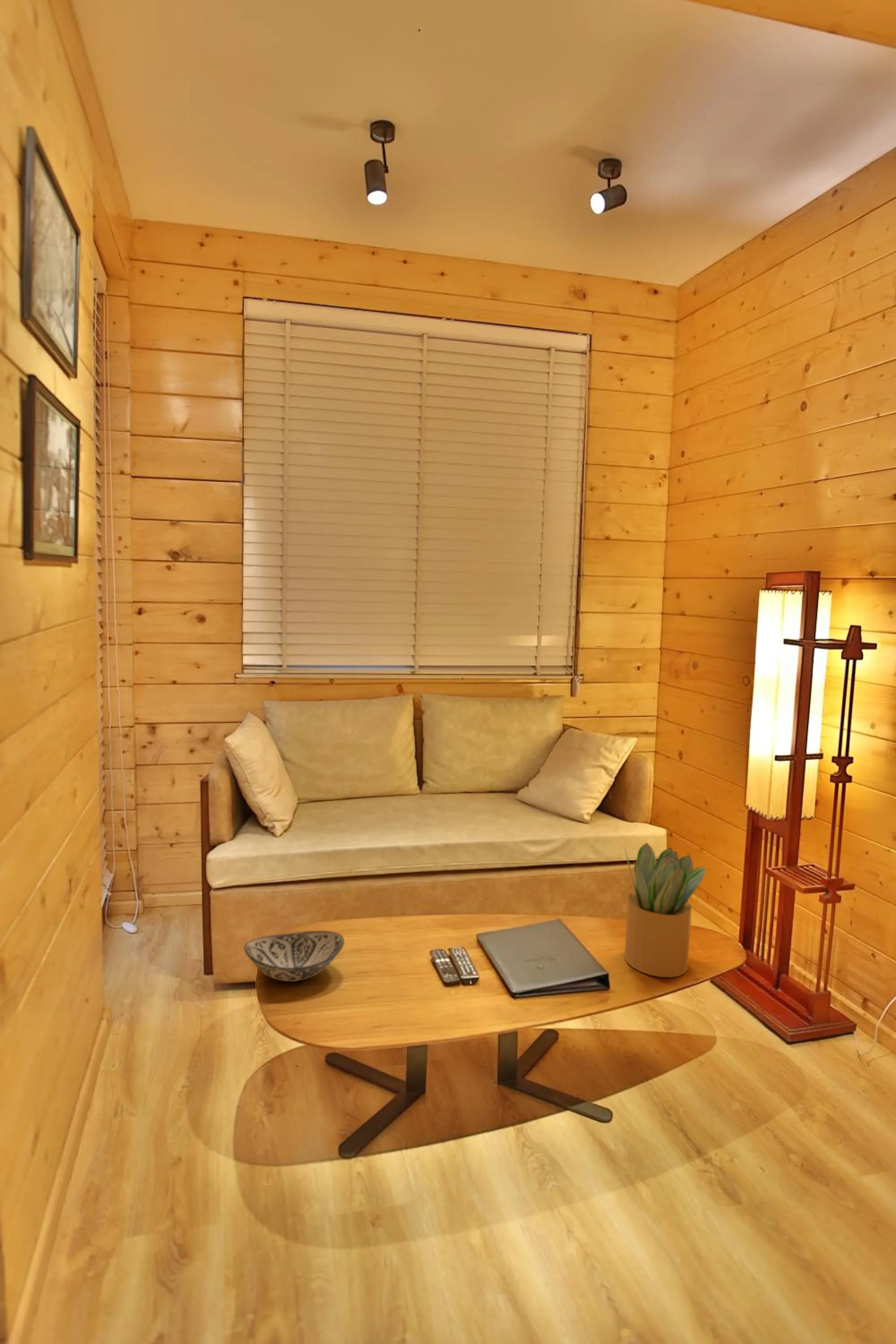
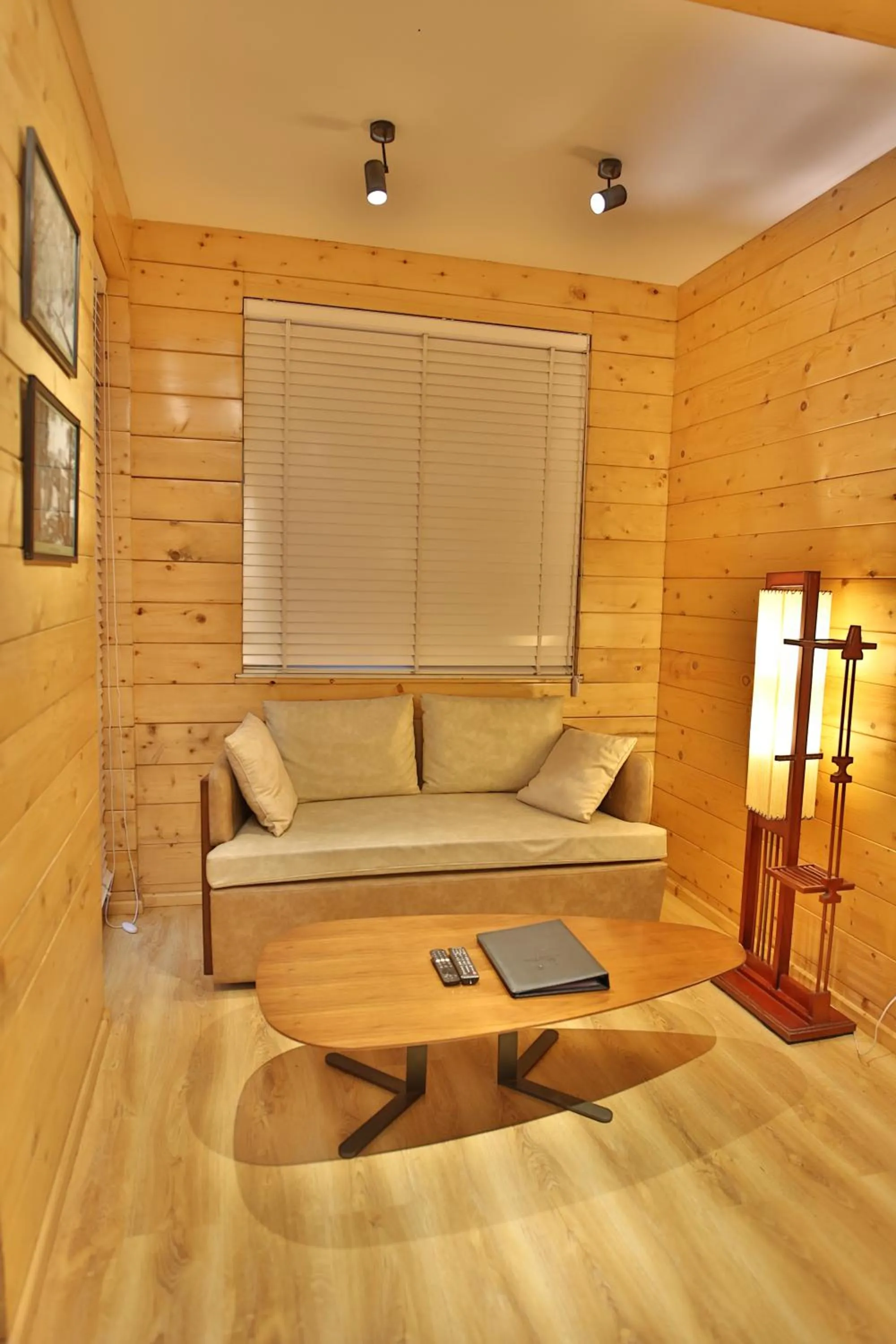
- potted plant [624,842,706,978]
- decorative bowl [244,930,345,982]
